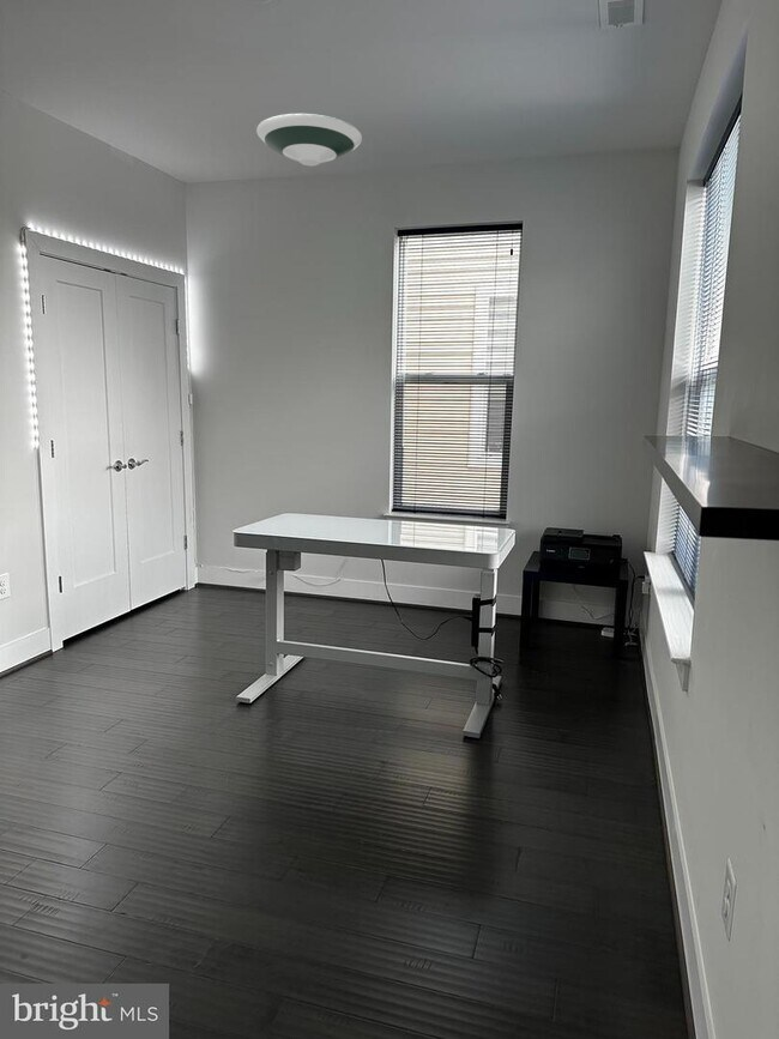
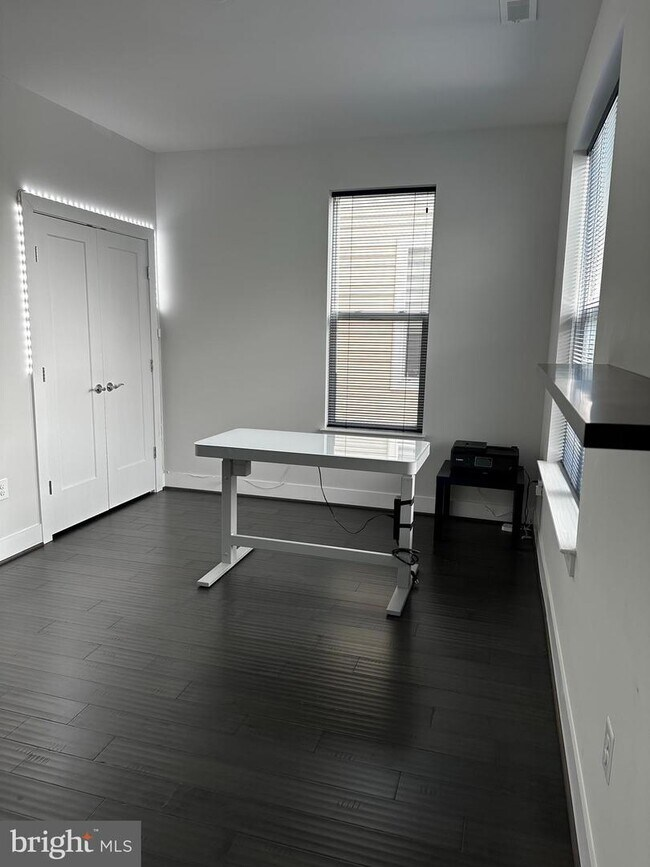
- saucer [255,113,363,167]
